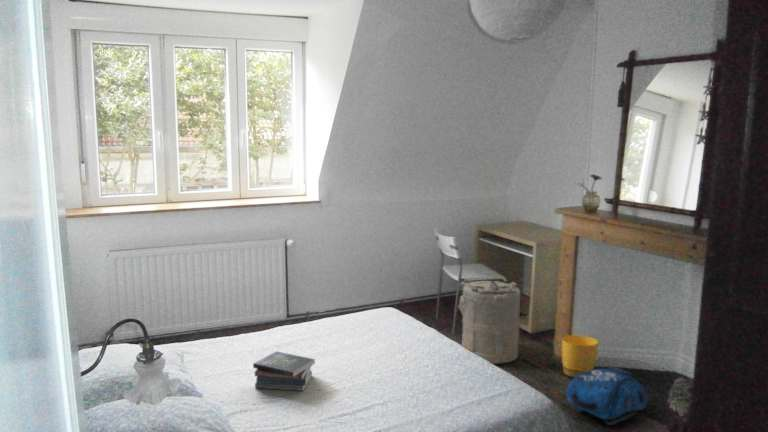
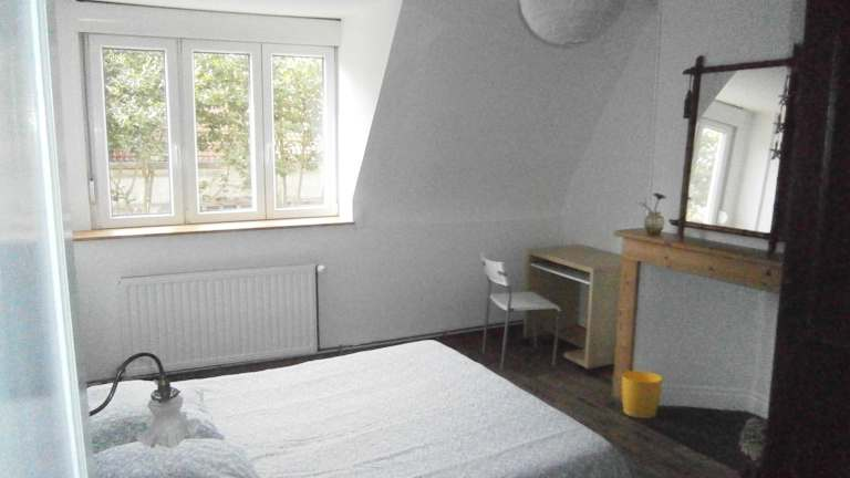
- laundry hamper [457,280,521,365]
- backpack [565,366,649,426]
- book [252,350,316,392]
